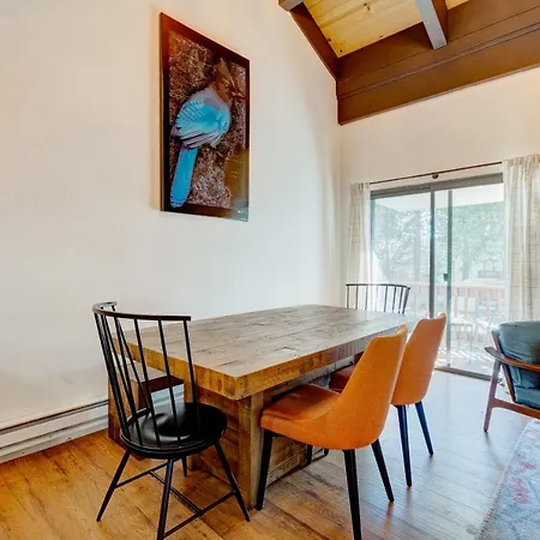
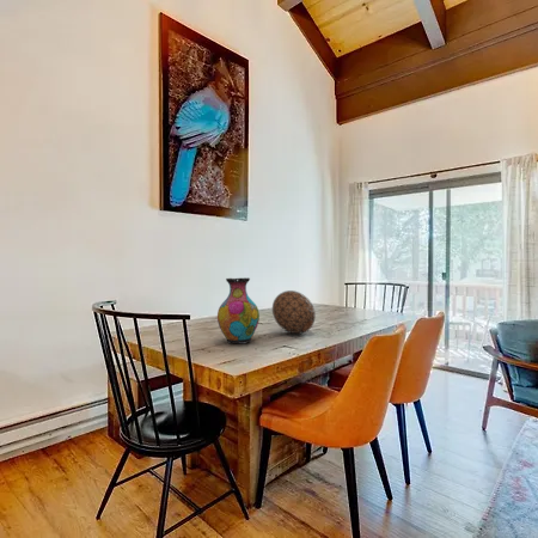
+ vase [216,277,261,344]
+ decorative ball [271,289,317,335]
